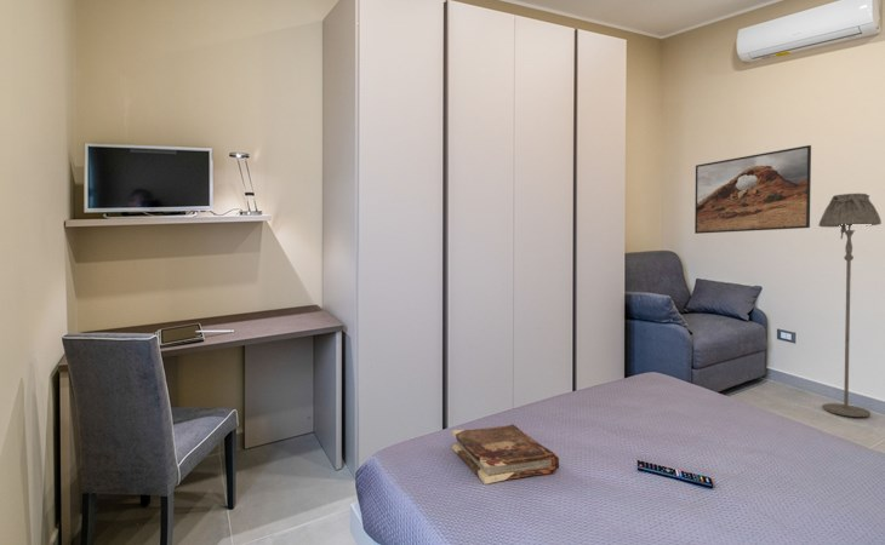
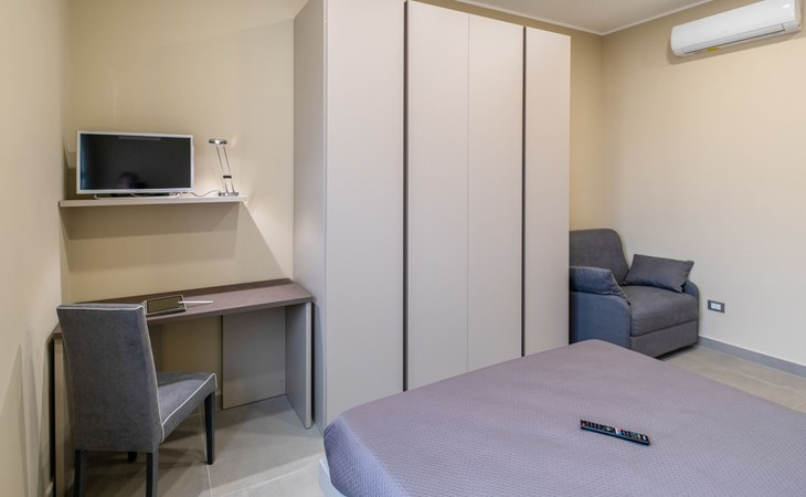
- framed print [693,144,812,235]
- book [451,423,560,486]
- floor lamp [817,193,883,418]
